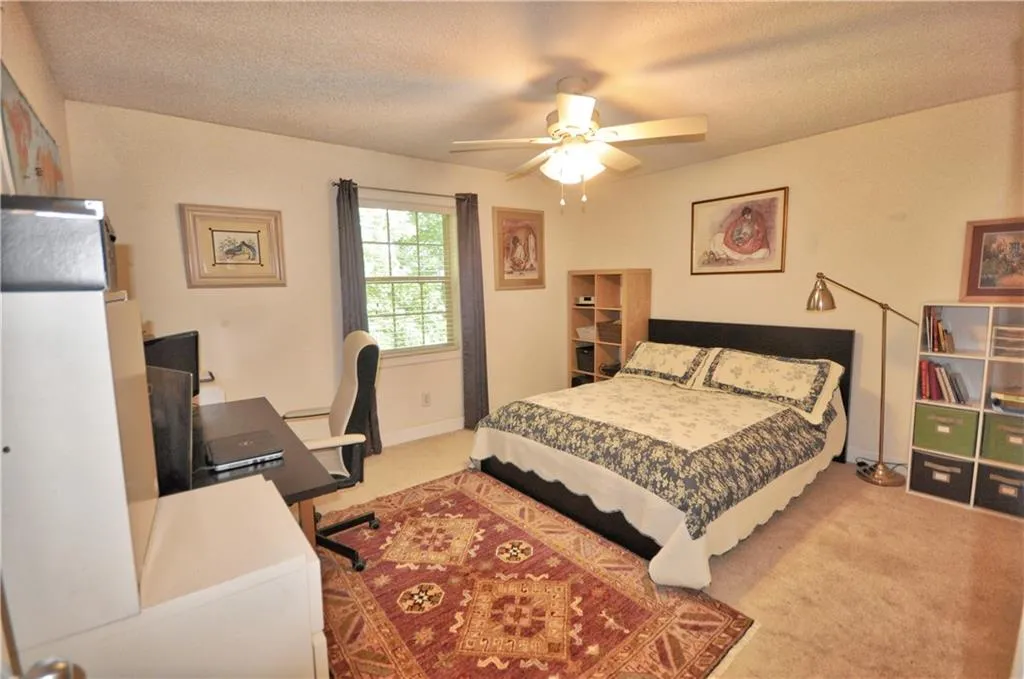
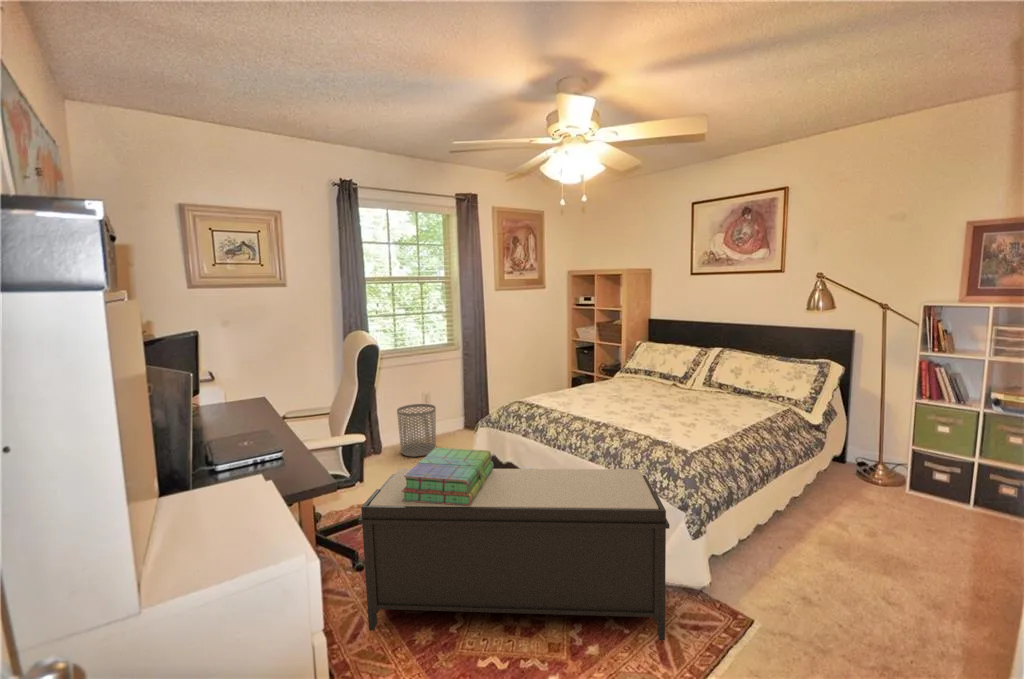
+ waste bin [396,403,437,458]
+ stack of books [401,447,495,505]
+ bench [357,467,670,641]
